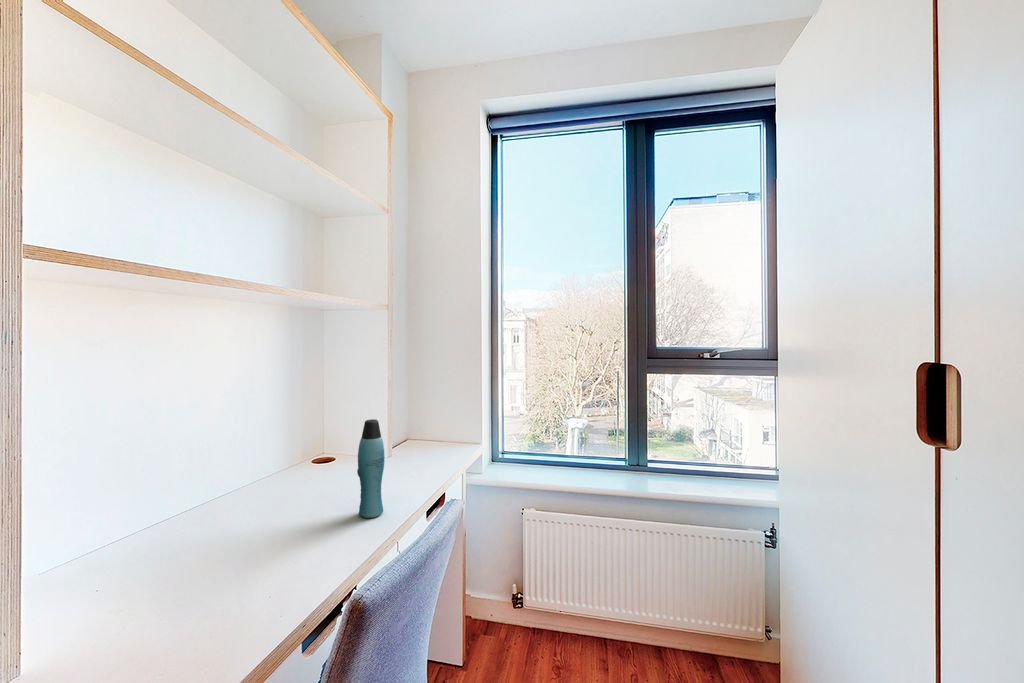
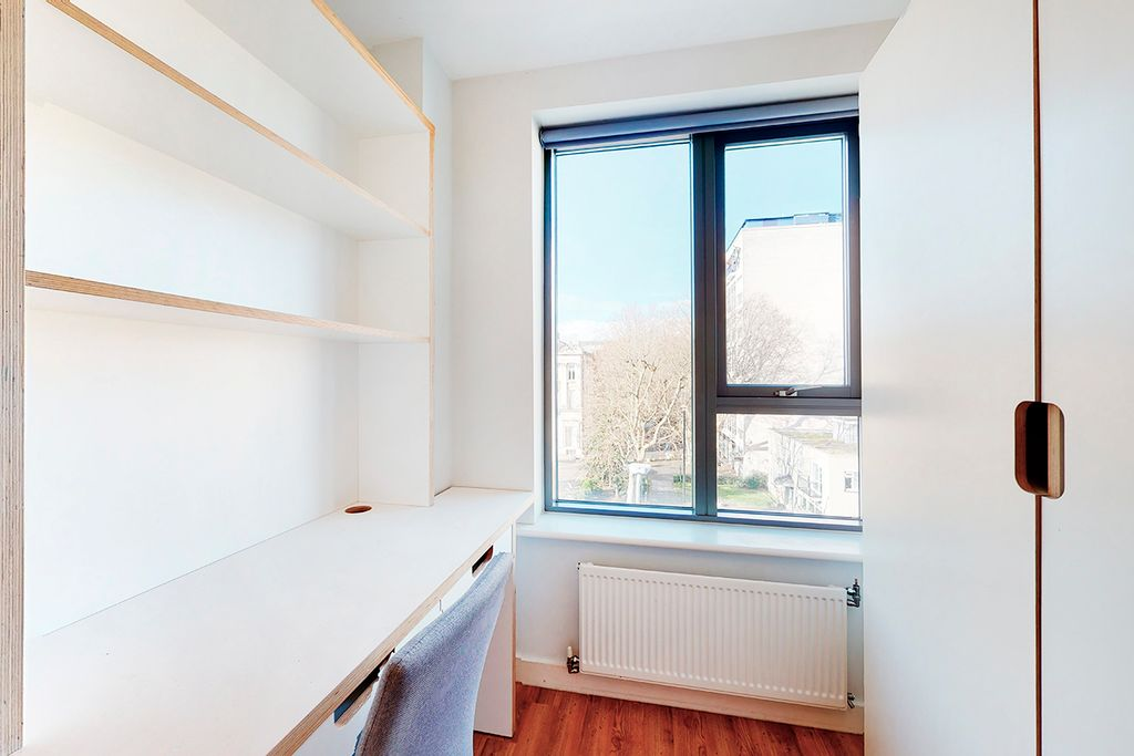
- bottle [356,418,386,519]
